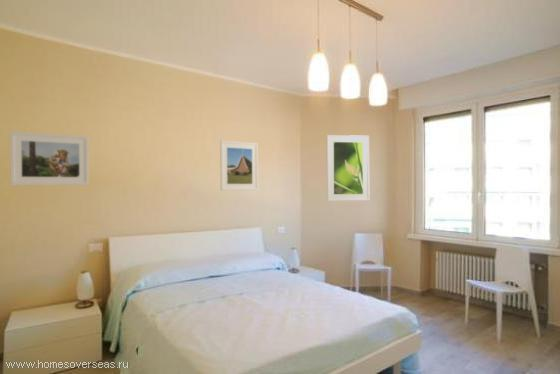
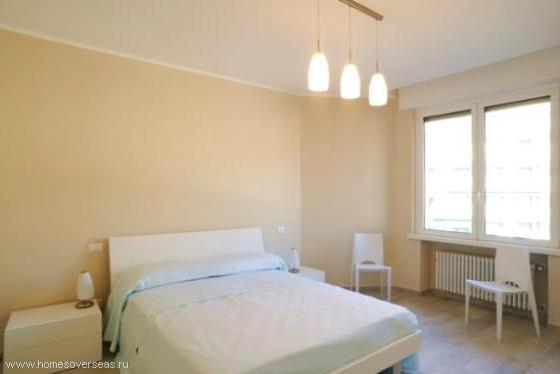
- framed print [9,130,90,186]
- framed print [219,140,259,192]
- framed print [326,134,370,202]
